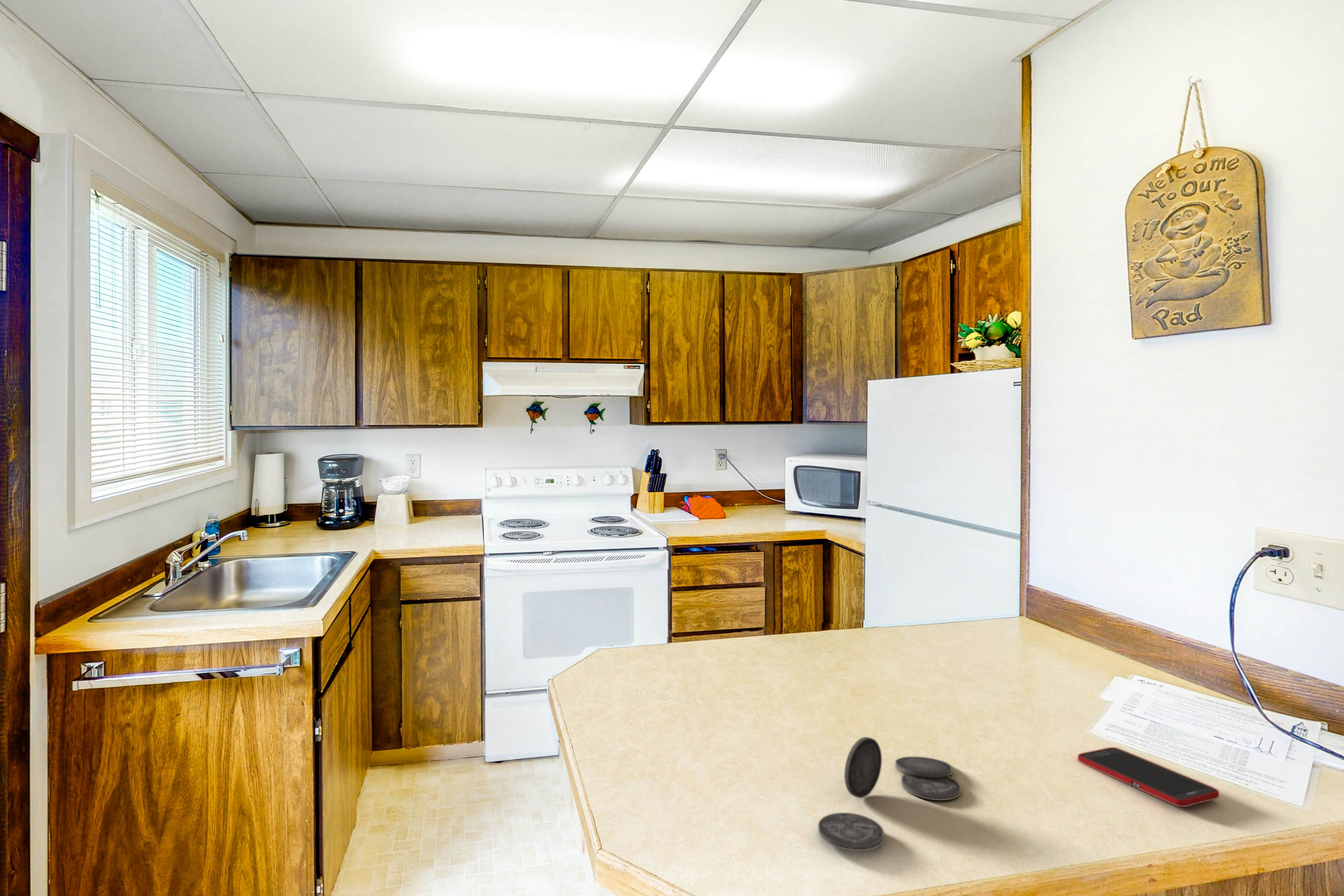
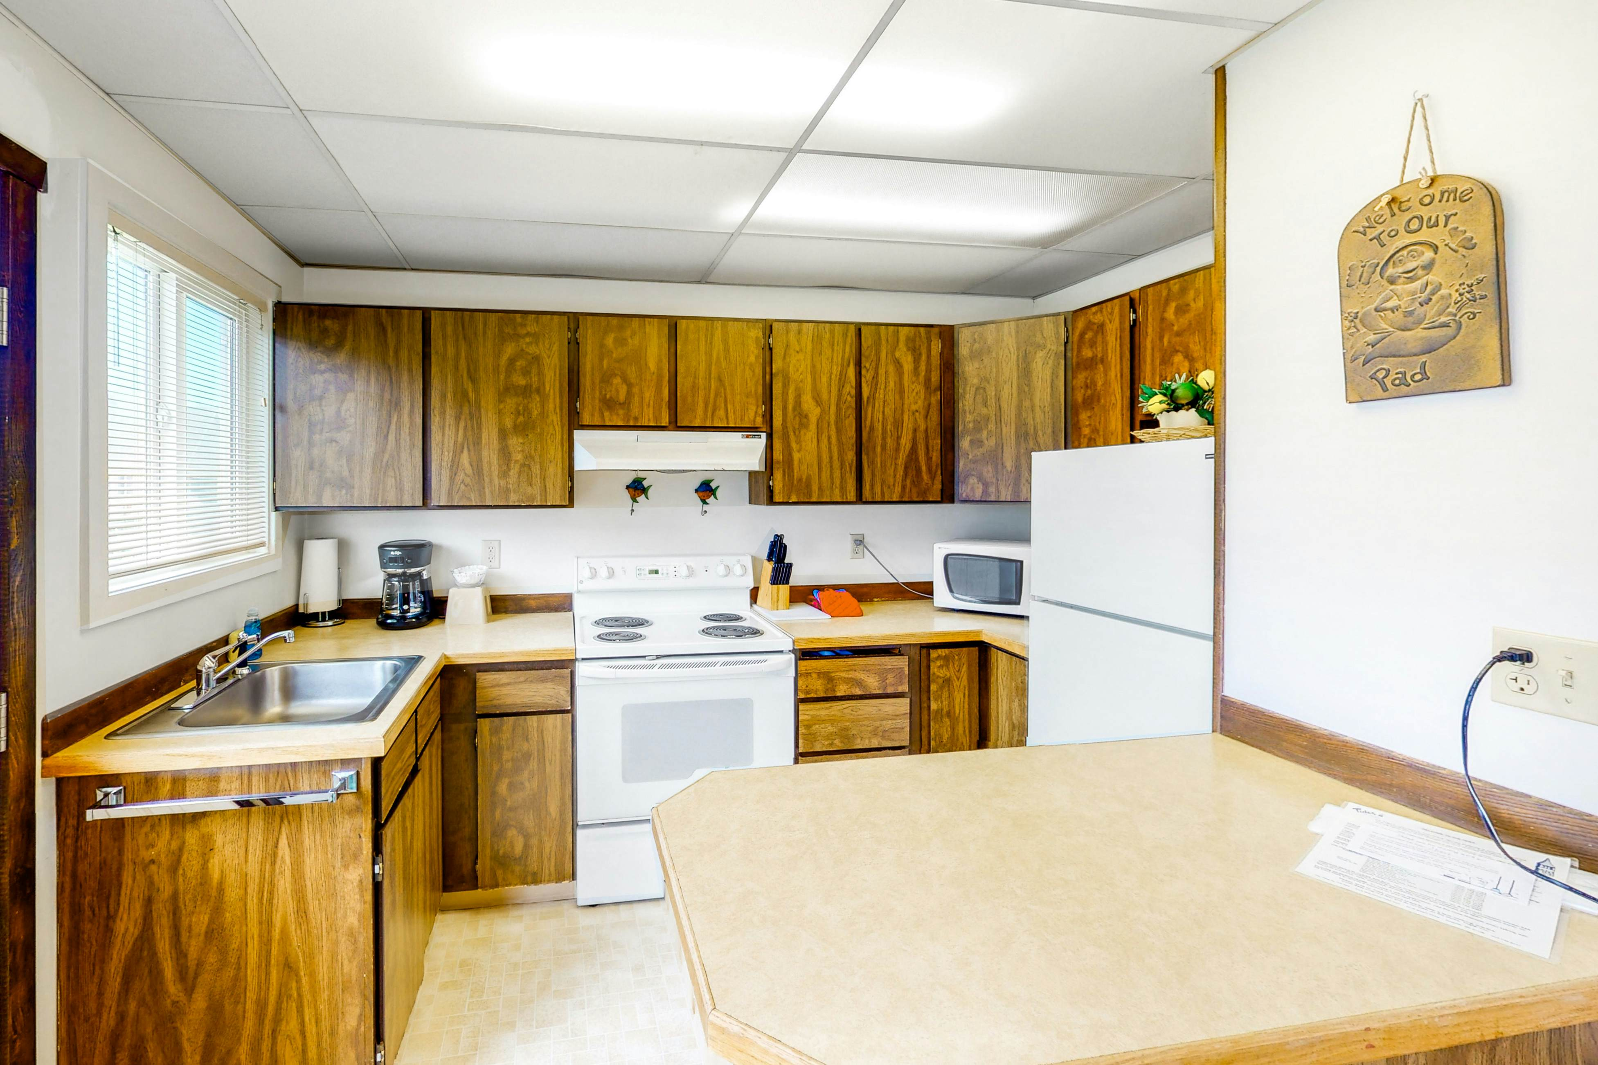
- cell phone [1077,747,1220,807]
- plate [818,736,961,851]
